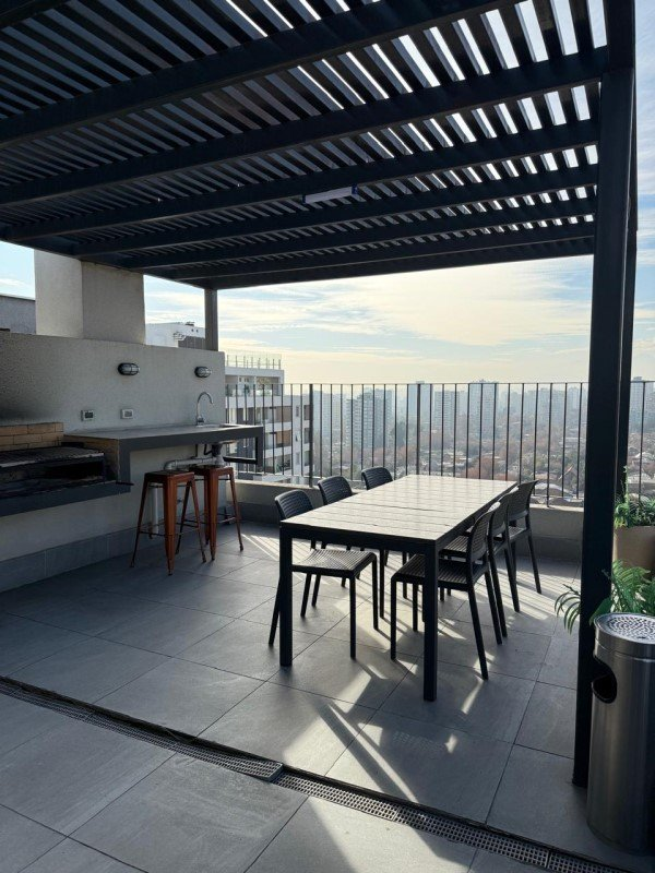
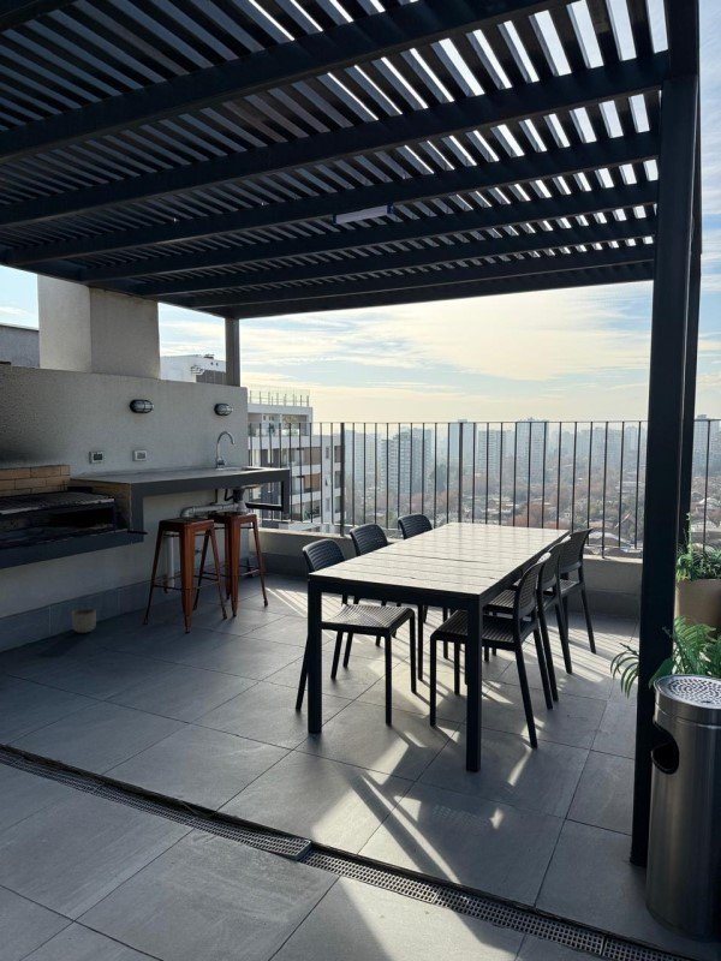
+ planter [71,608,97,634]
